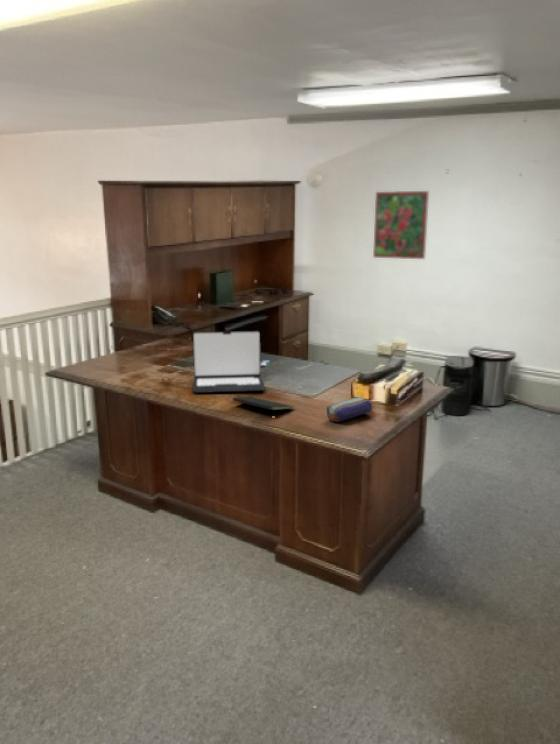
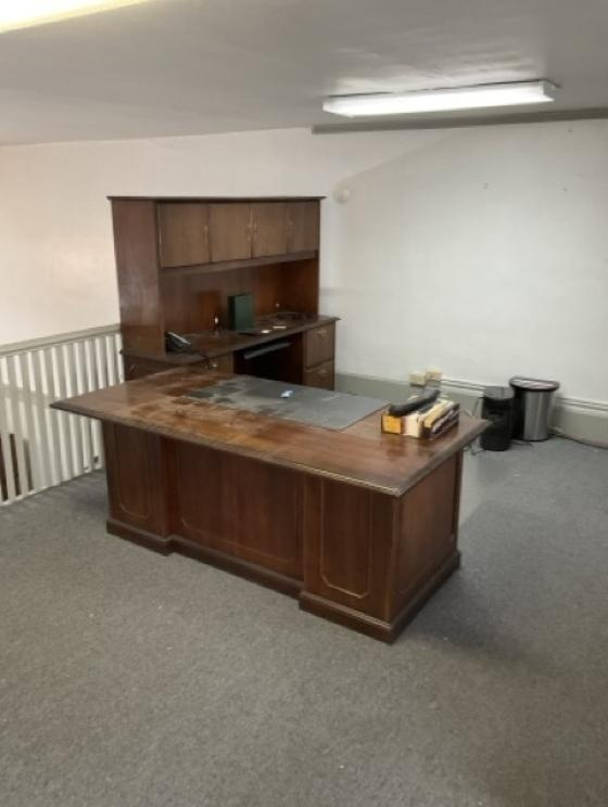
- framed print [372,190,430,260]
- laptop [192,330,266,394]
- notepad [232,396,295,415]
- pencil case [326,397,373,423]
